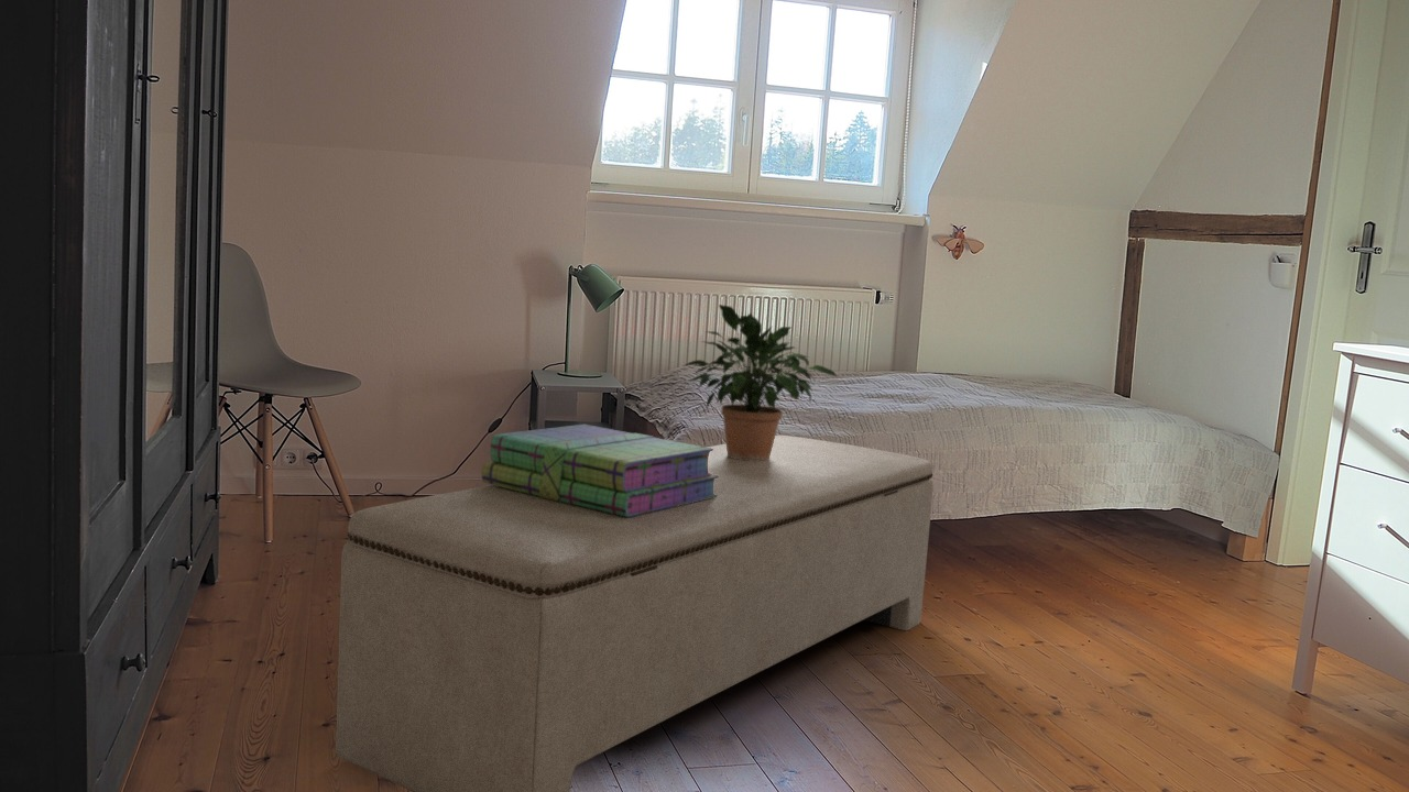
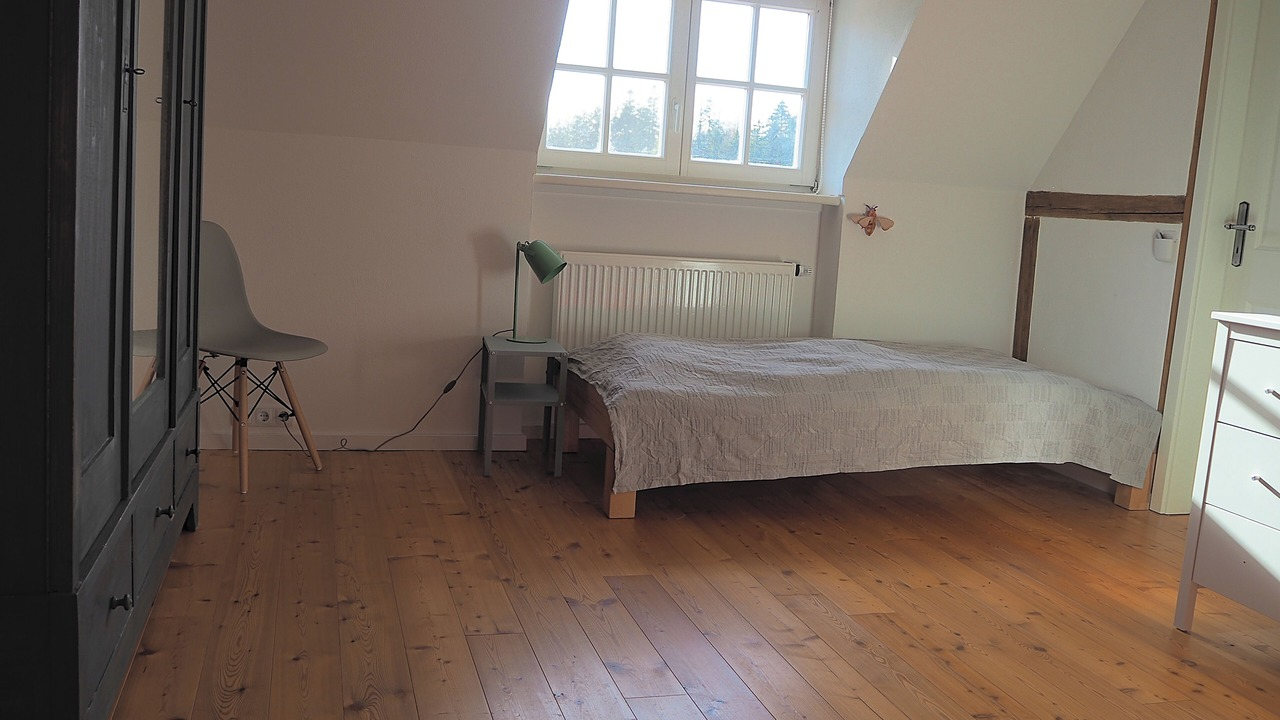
- potted plant [682,304,839,461]
- stack of books [481,424,719,517]
- bench [335,435,935,792]
